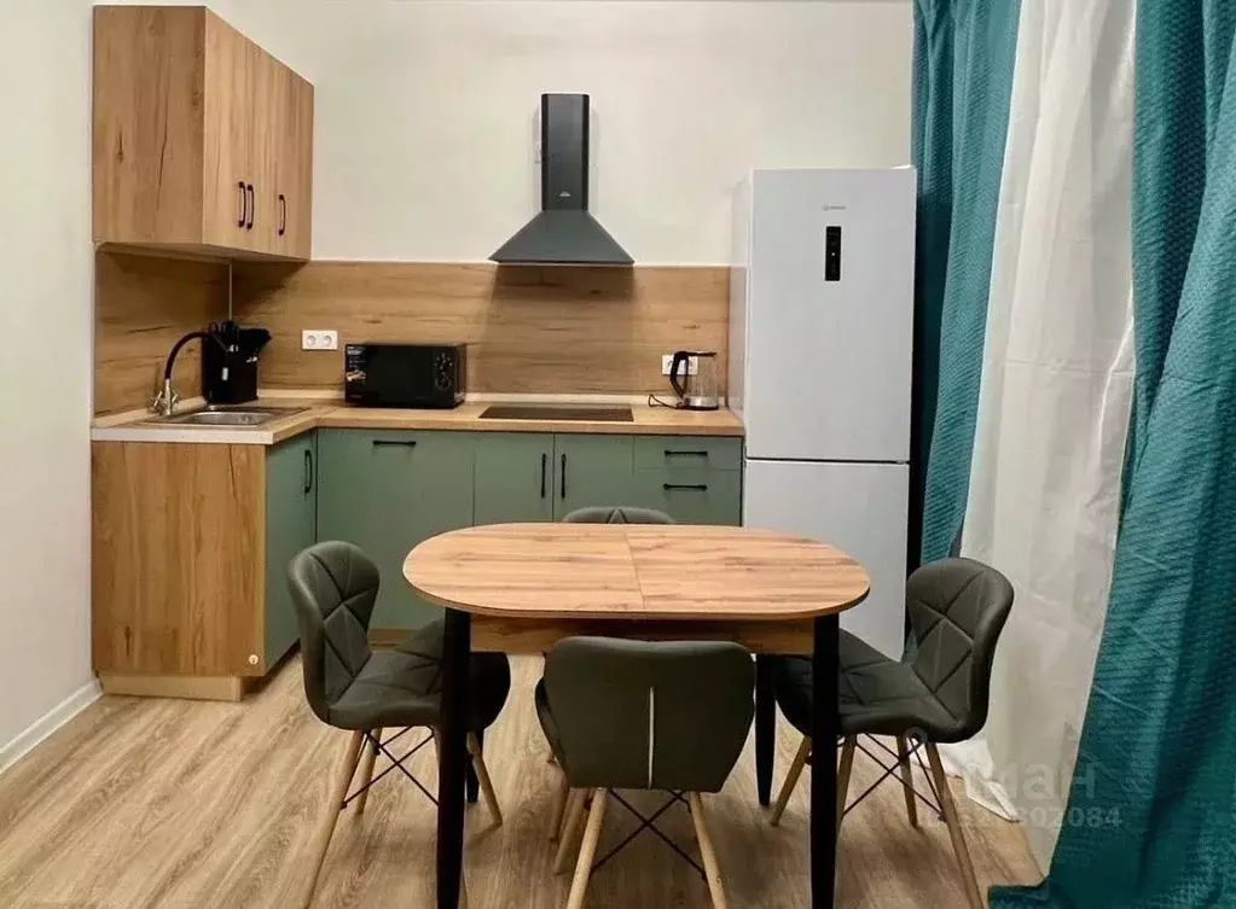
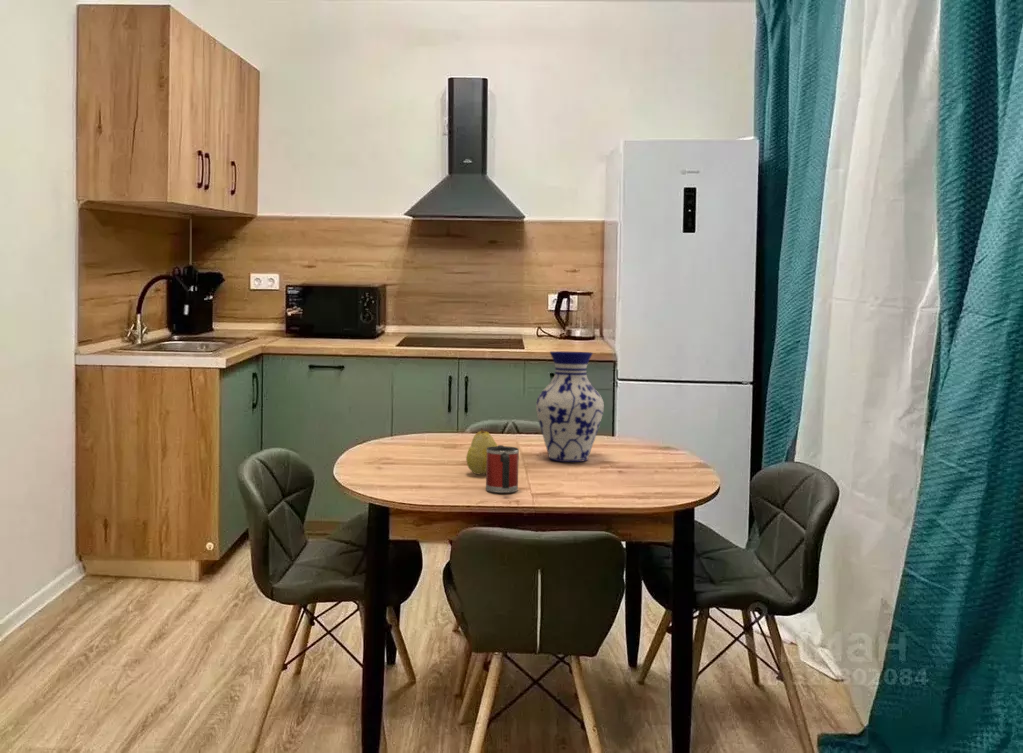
+ vase [535,350,605,463]
+ mug [485,444,520,494]
+ fruit [465,427,498,475]
